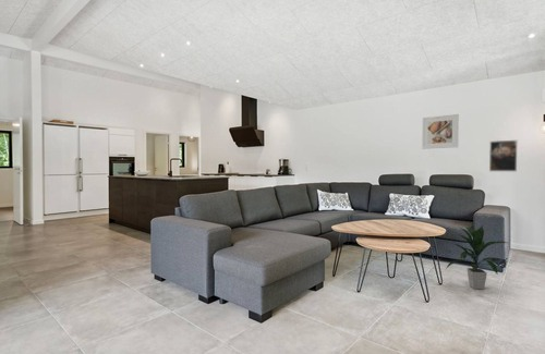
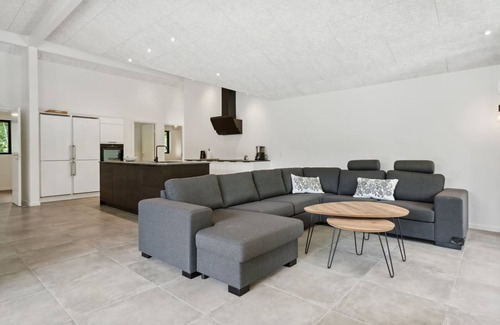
- indoor plant [445,224,508,291]
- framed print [488,139,519,172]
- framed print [421,113,460,150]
